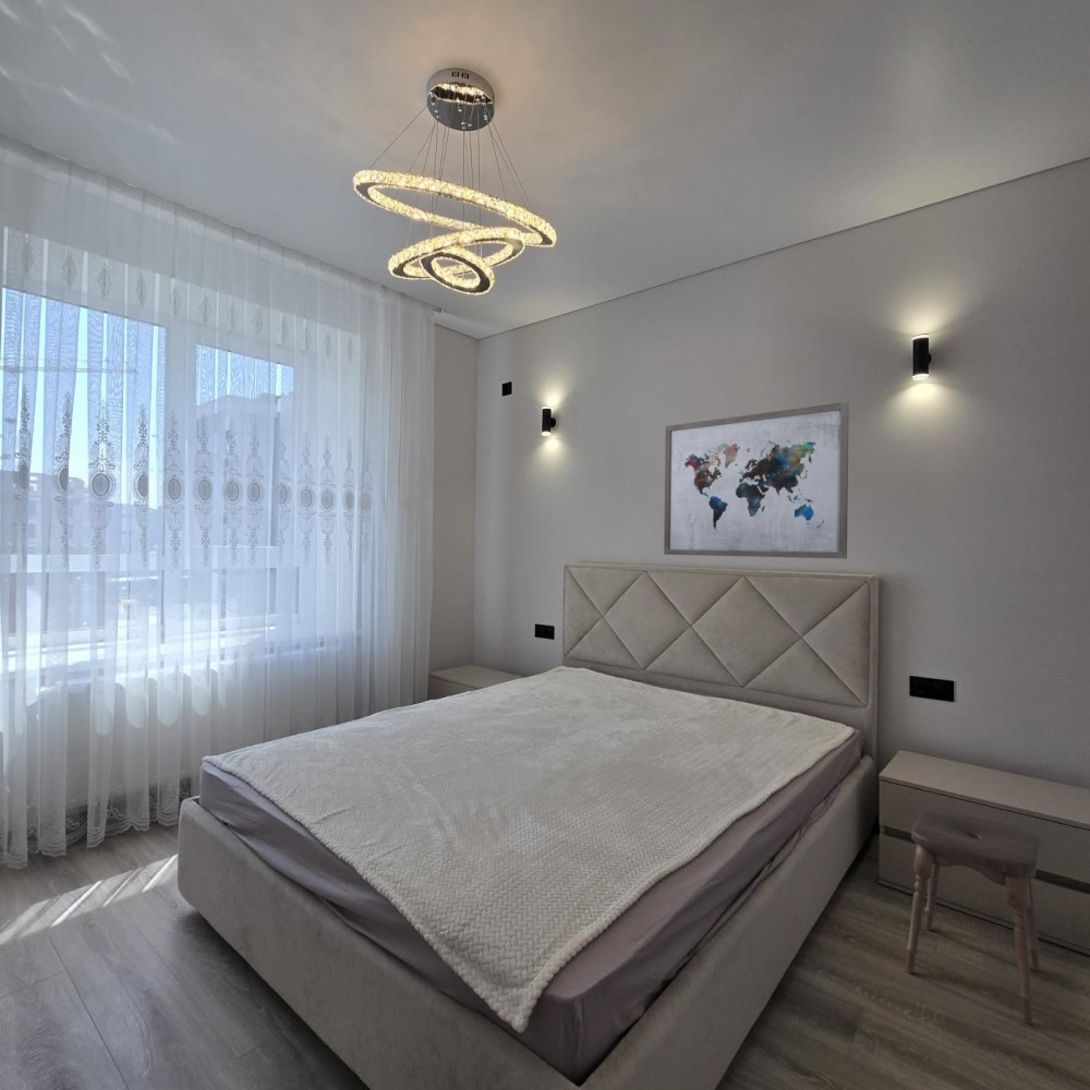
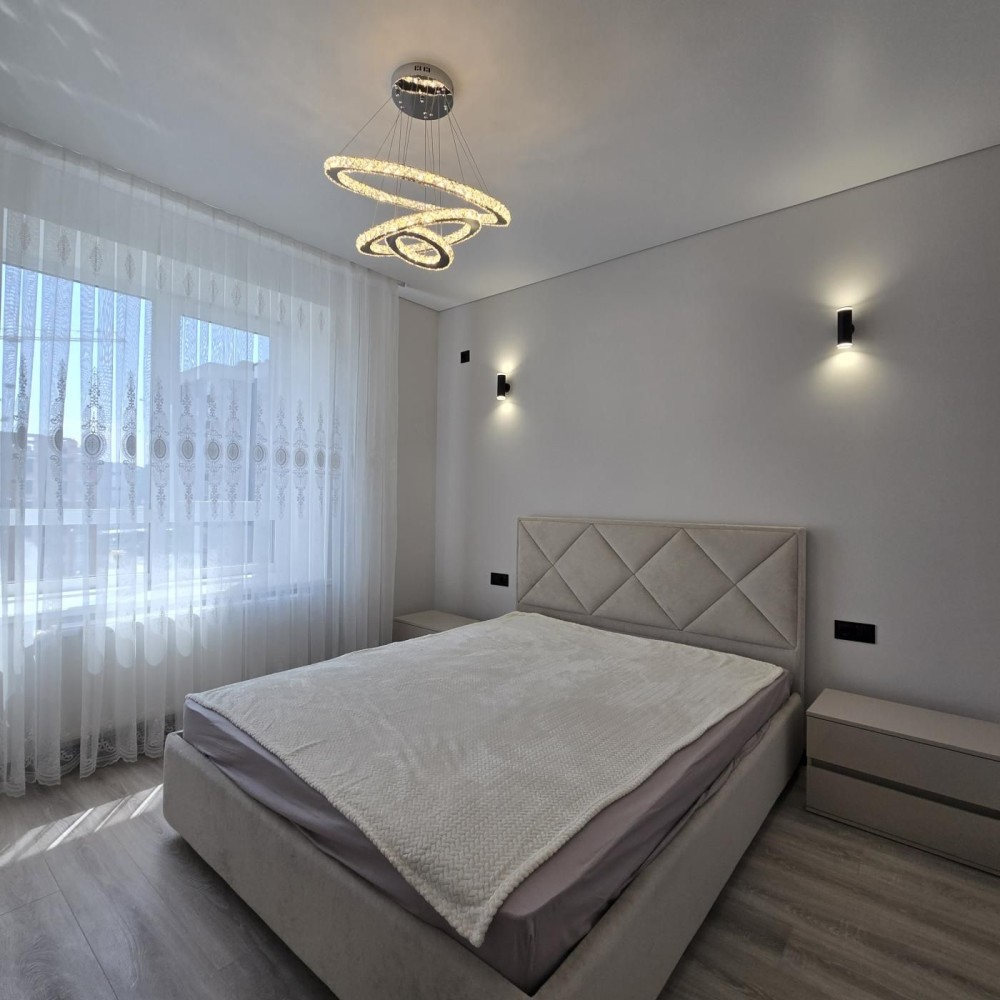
- stool [905,807,1042,1025]
- wall art [663,401,850,560]
